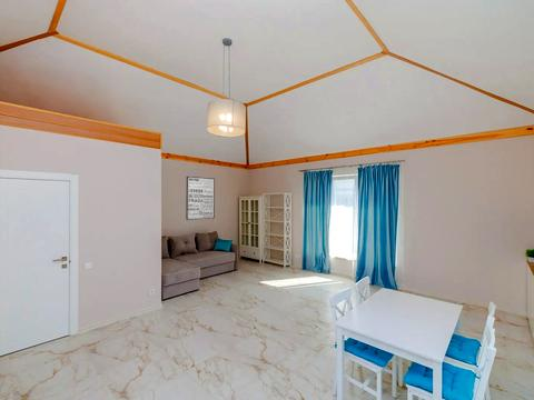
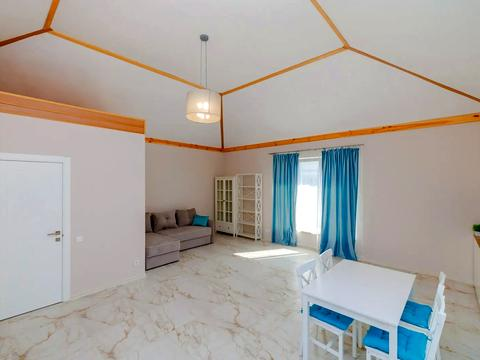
- wall art [185,176,216,221]
